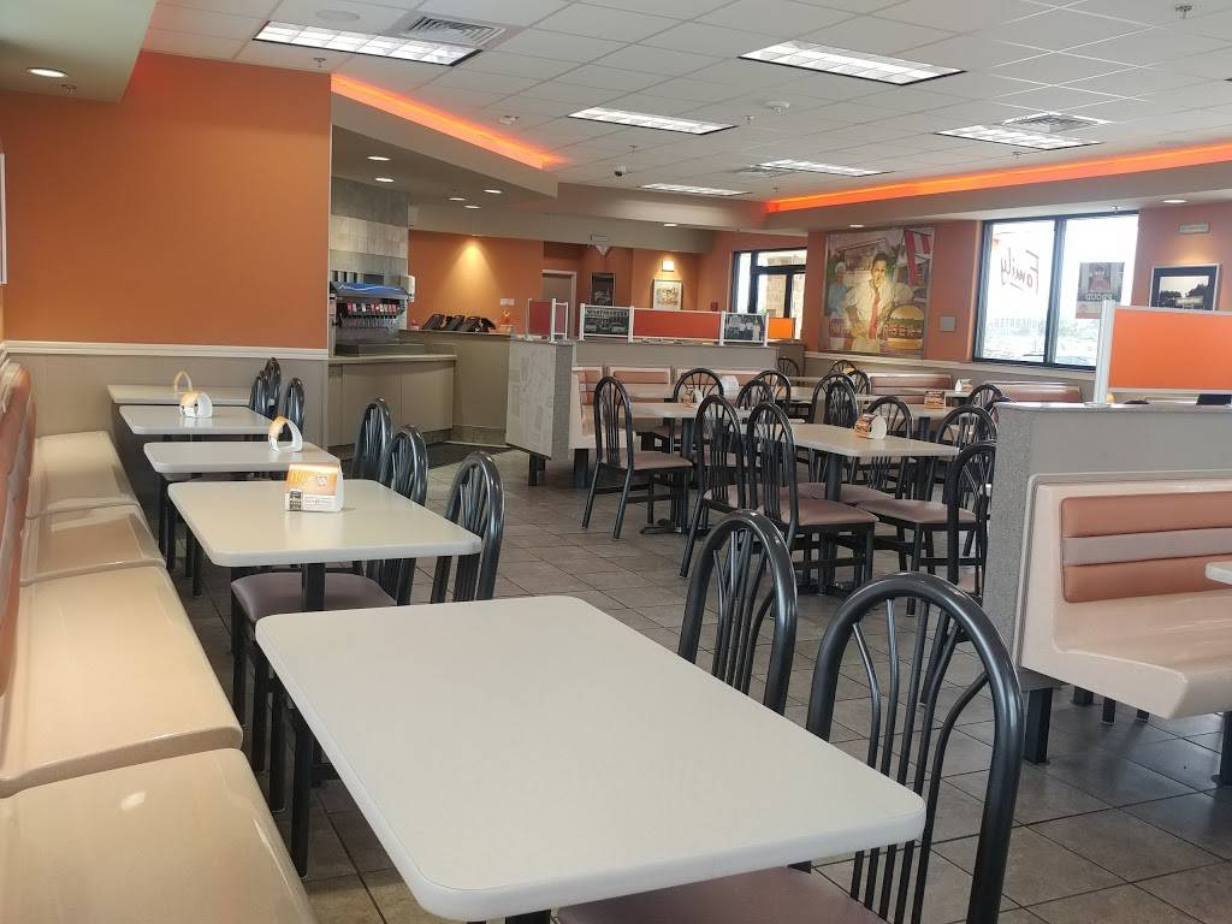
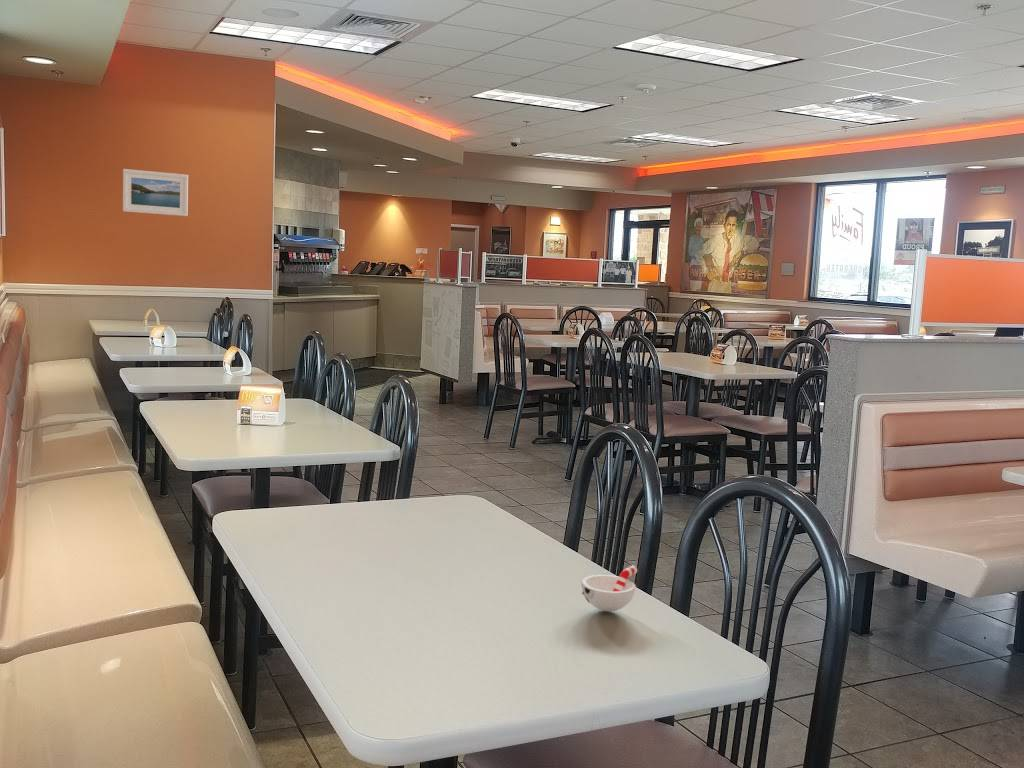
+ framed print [122,168,189,217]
+ cup [581,565,638,612]
